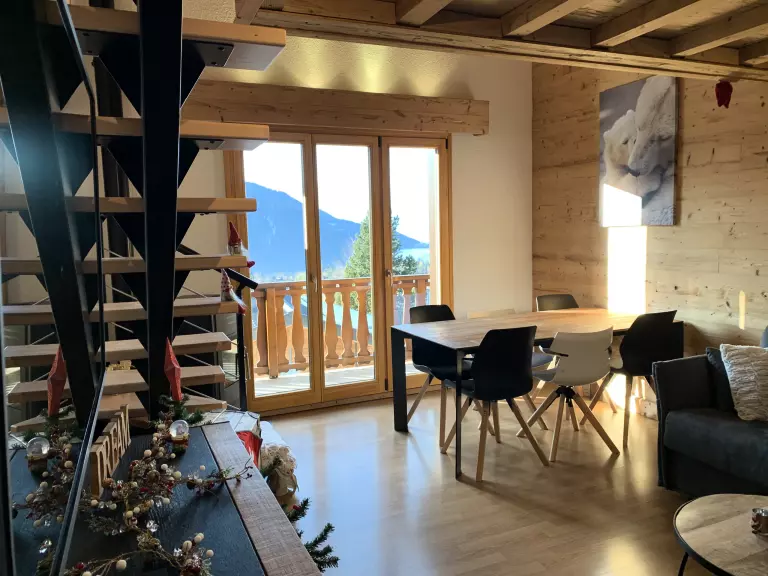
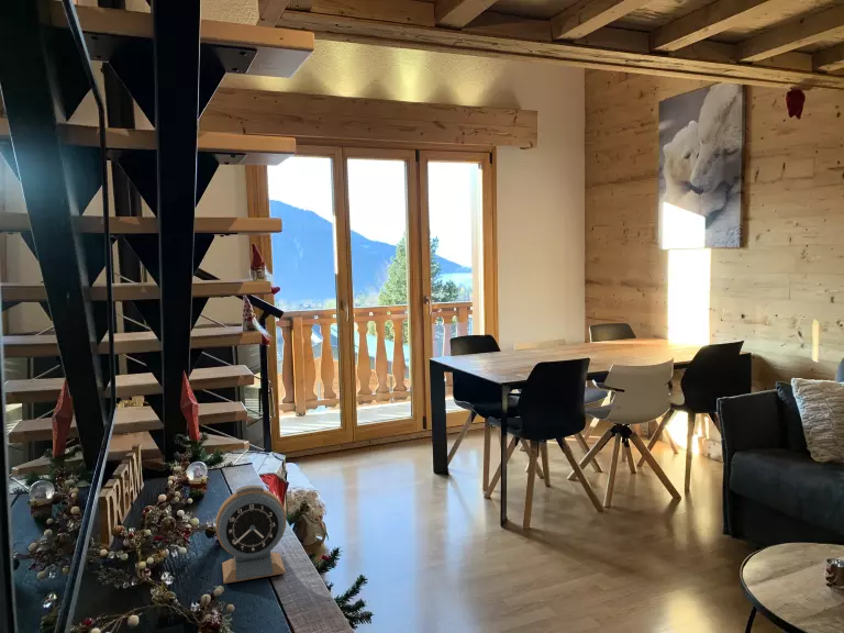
+ alarm clock [214,484,287,585]
